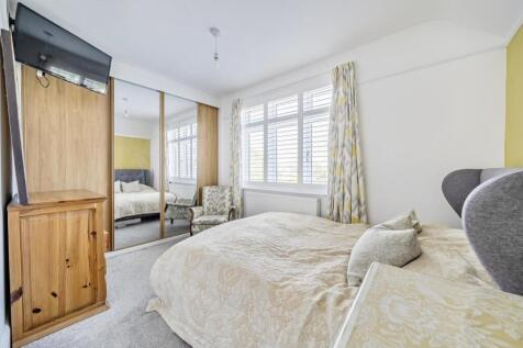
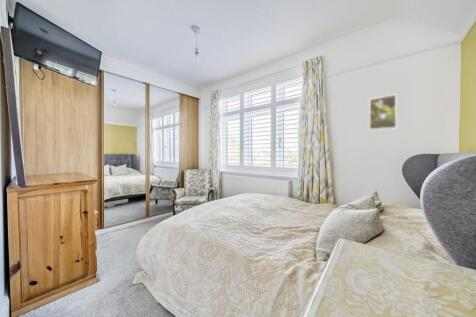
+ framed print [368,93,398,131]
